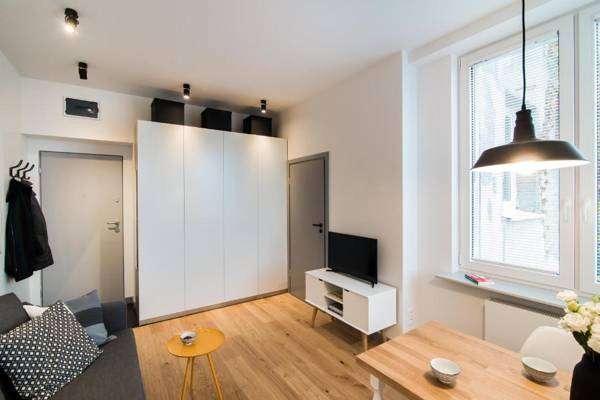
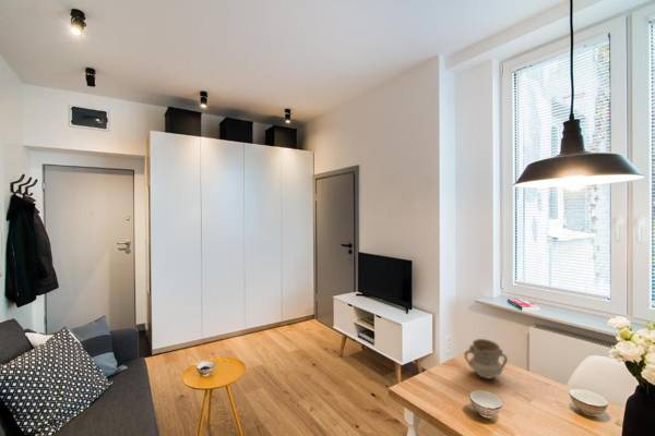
+ mug [463,338,509,380]
